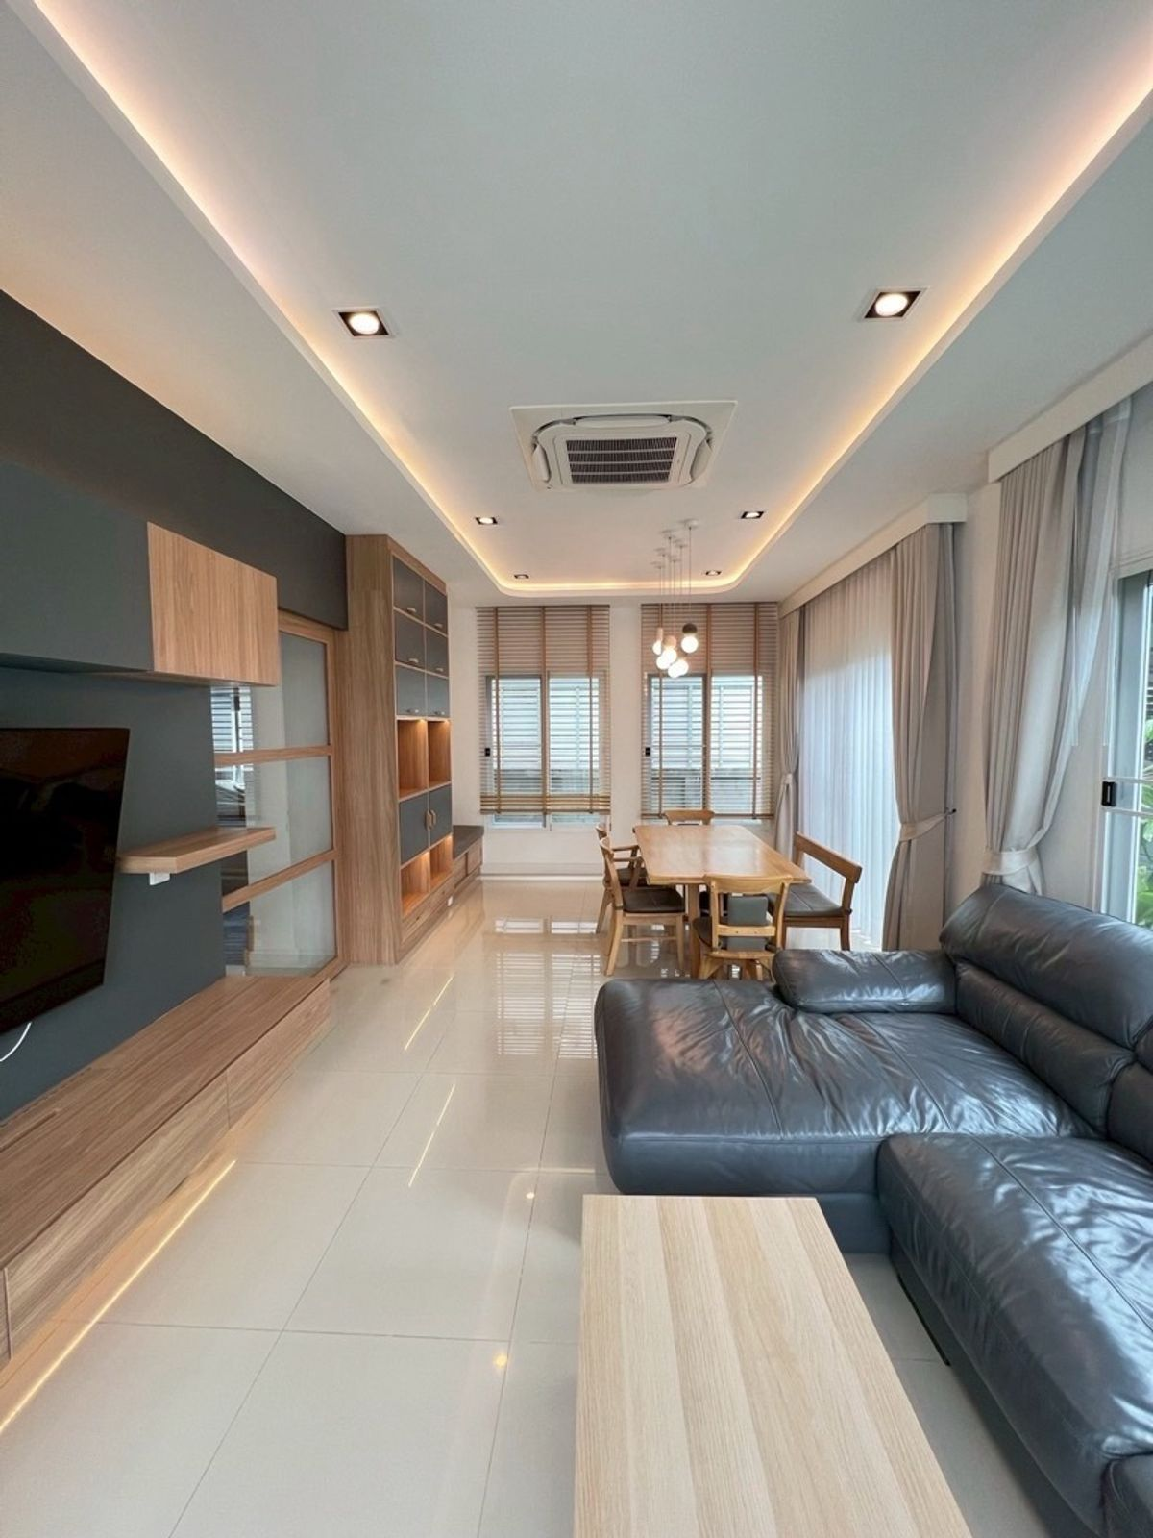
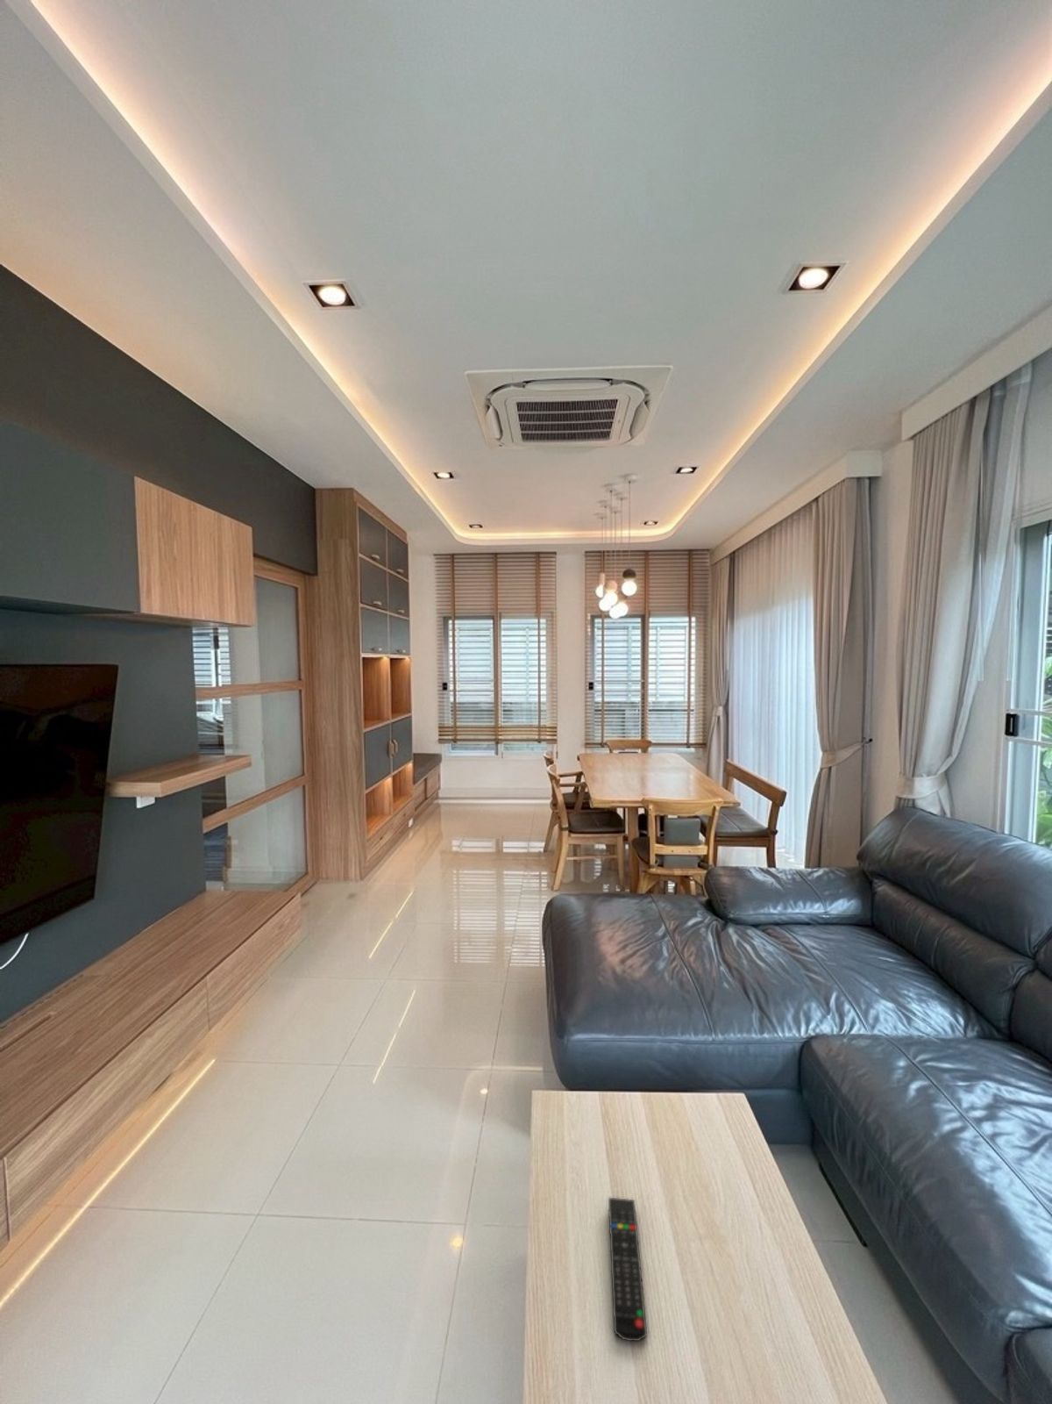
+ remote control [608,1197,648,1342]
